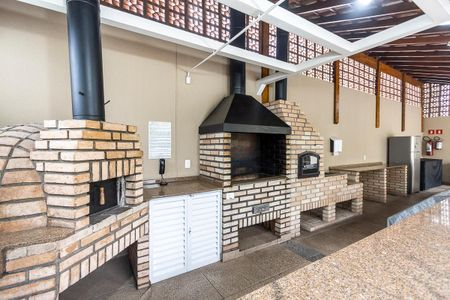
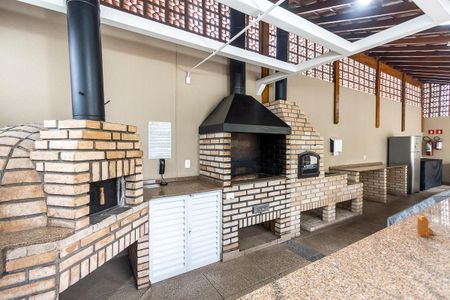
+ pepper shaker [416,215,434,238]
